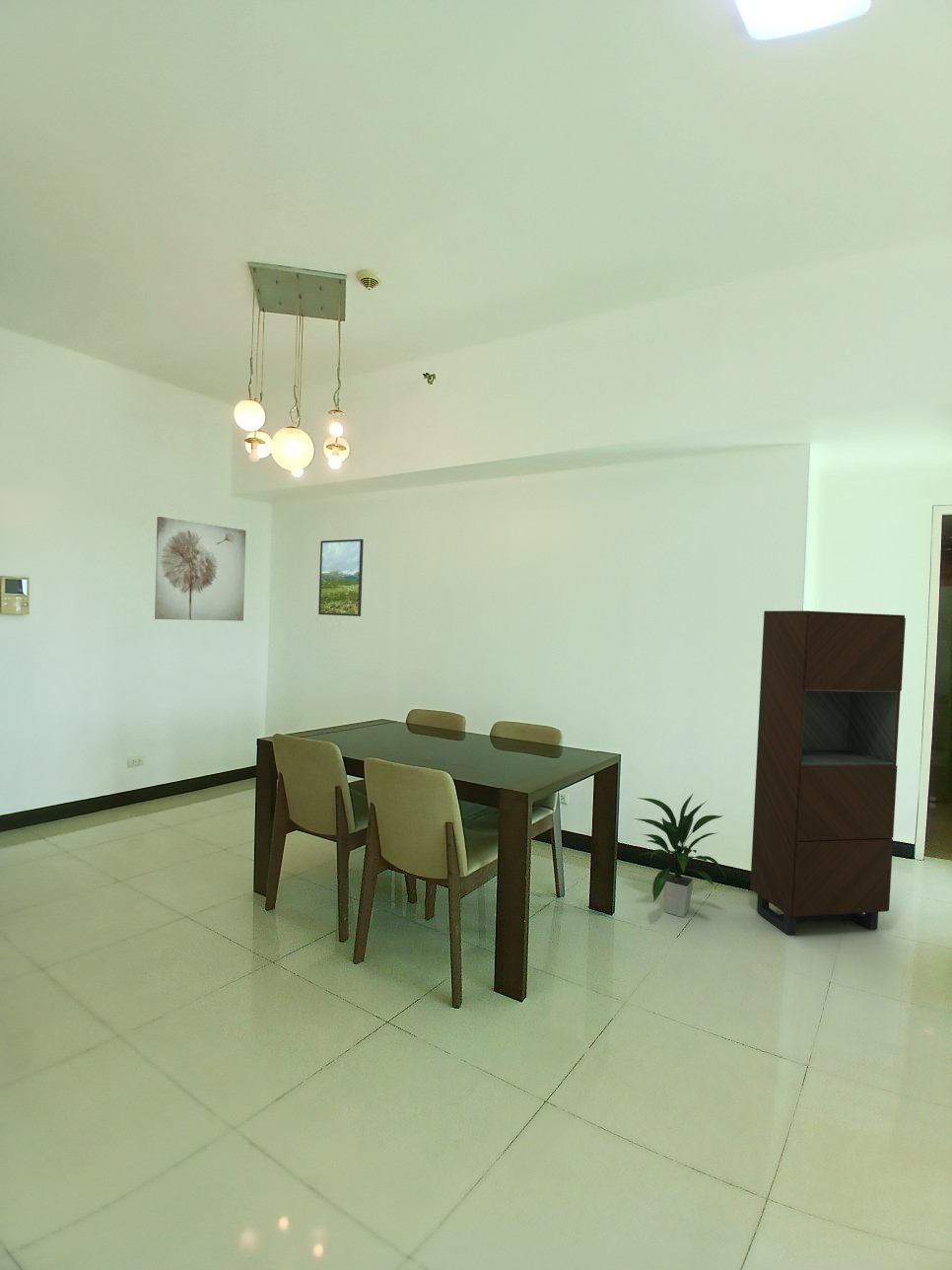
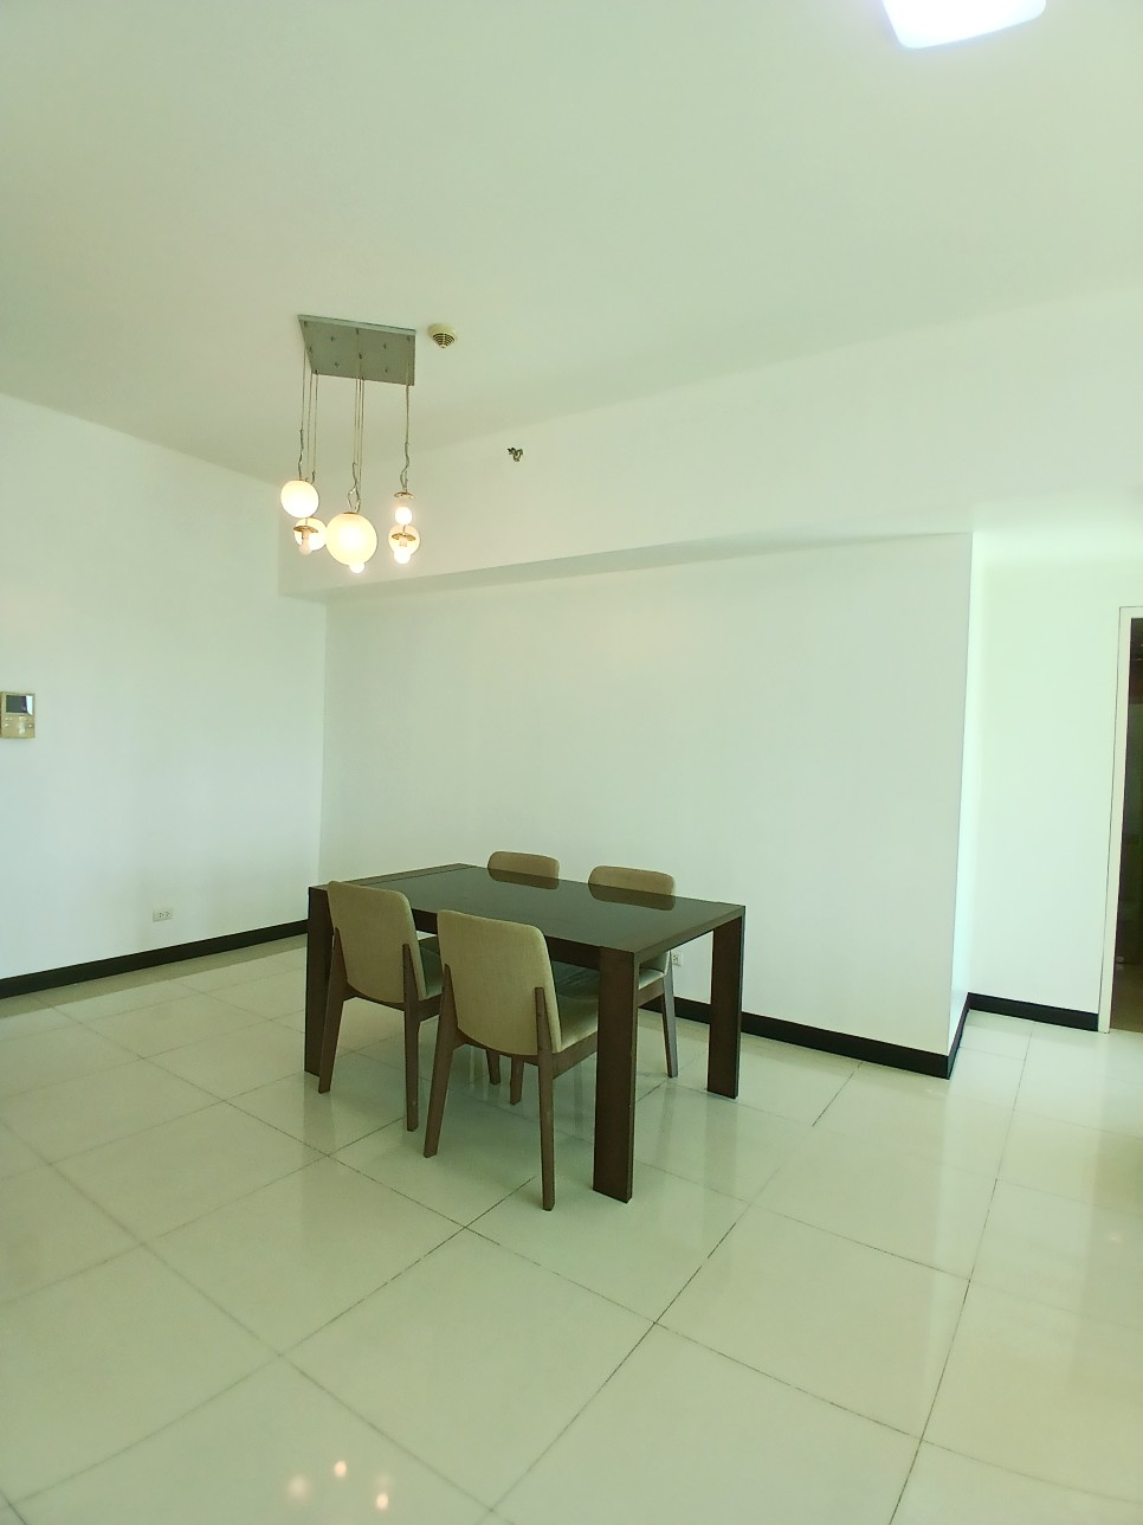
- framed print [317,538,365,617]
- indoor plant [634,793,727,918]
- storage cabinet [749,610,907,936]
- wall art [154,516,247,622]
